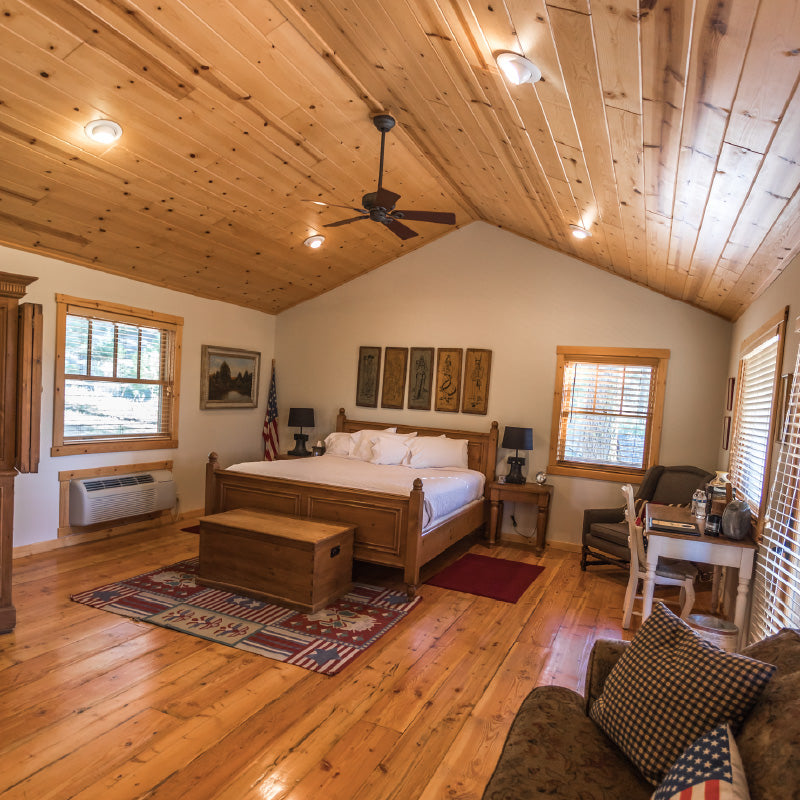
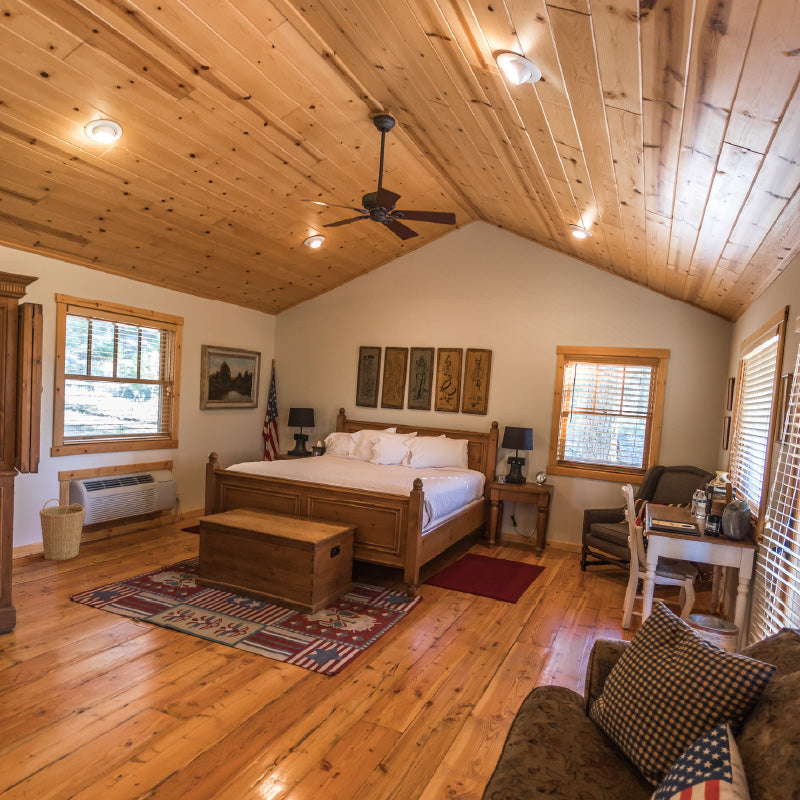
+ basket [39,498,86,561]
